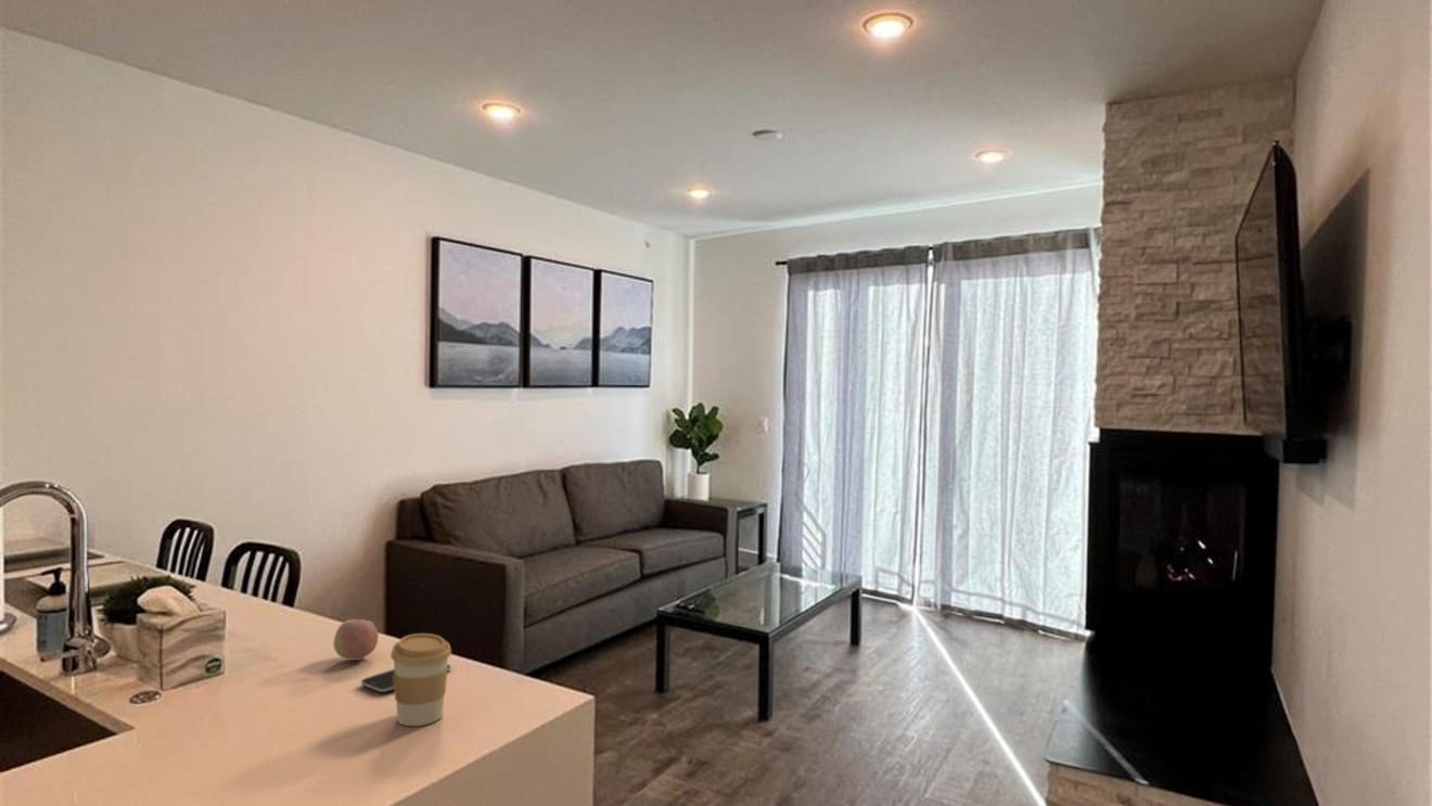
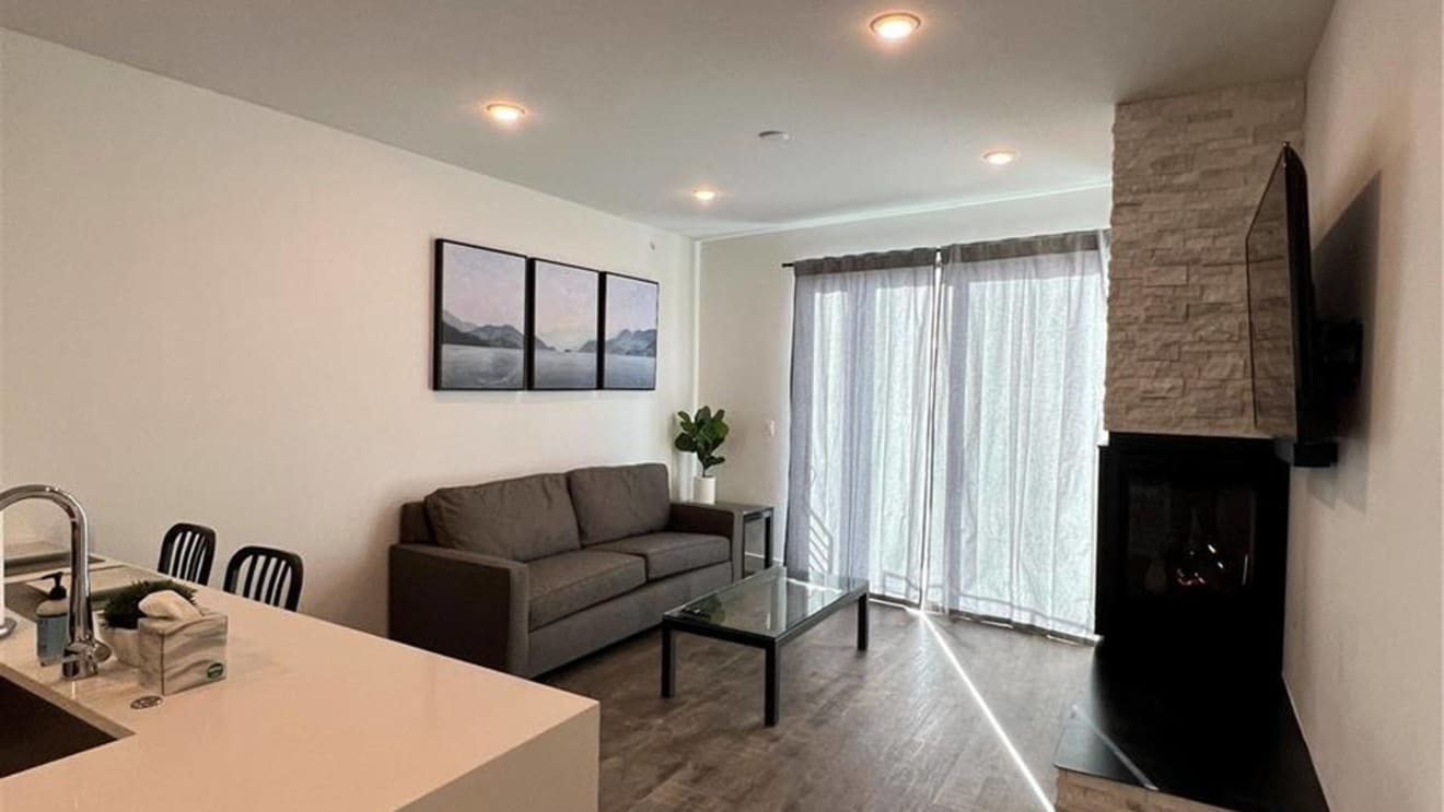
- coffee cup [389,632,452,727]
- smartphone [360,663,451,693]
- fruit [332,618,380,662]
